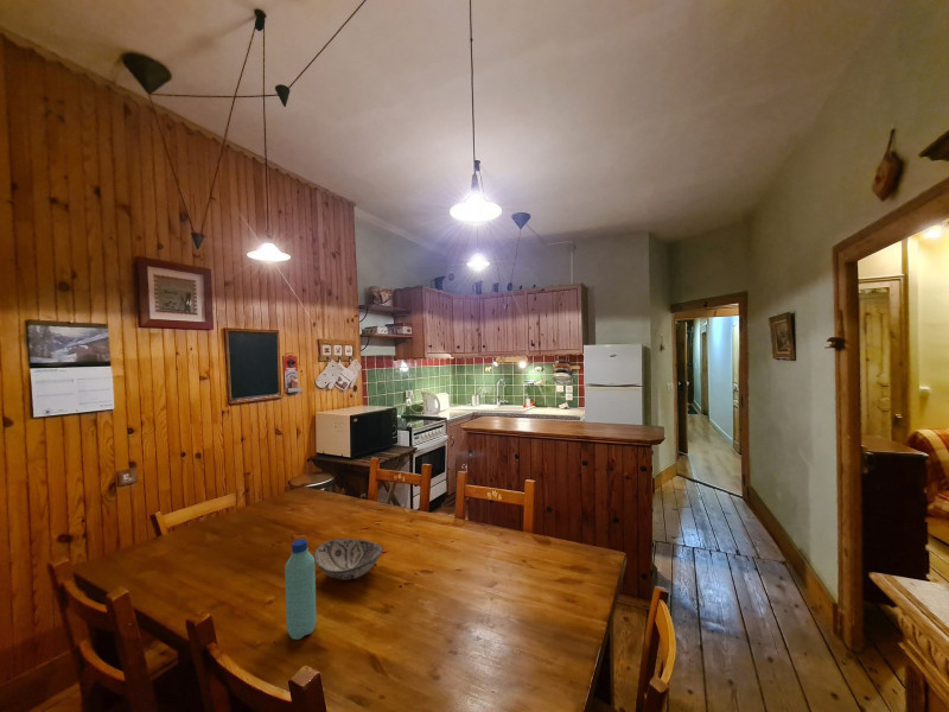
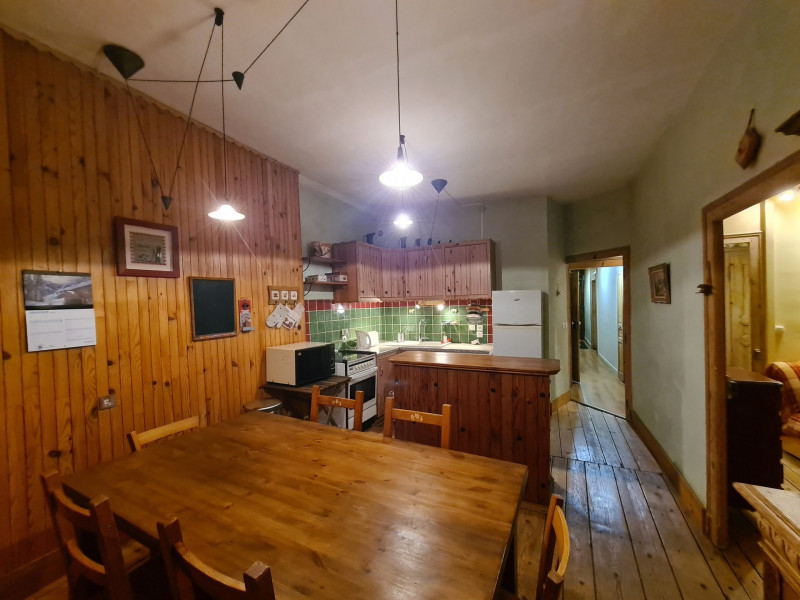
- water bottle [284,538,318,641]
- decorative bowl [312,538,384,581]
